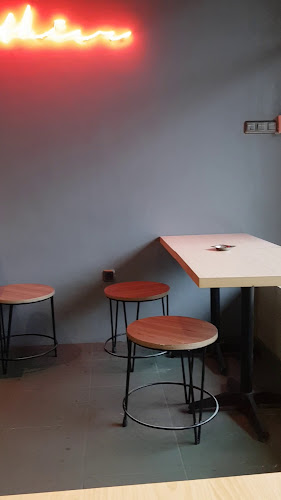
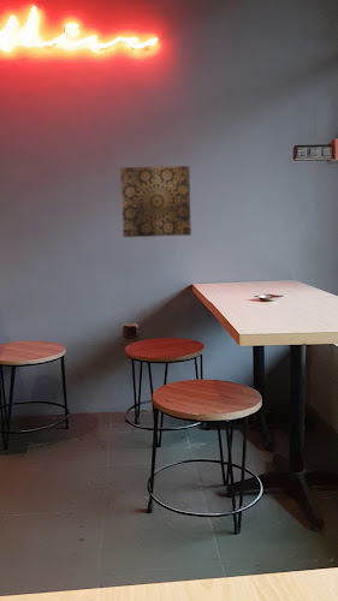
+ wall art [119,165,192,238]
